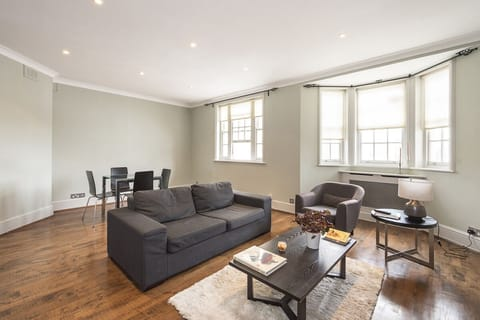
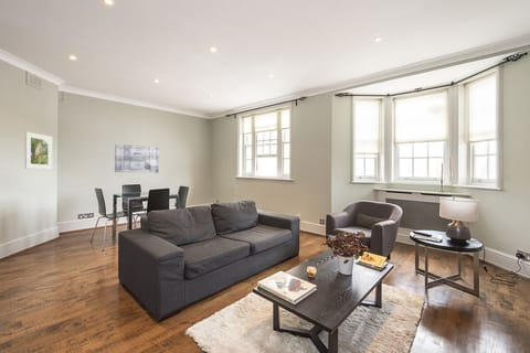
+ wall art [114,143,160,174]
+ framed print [24,131,53,170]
